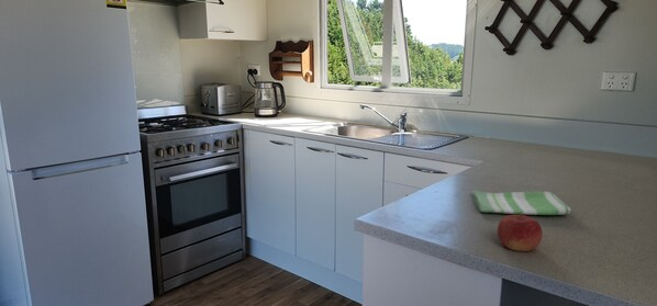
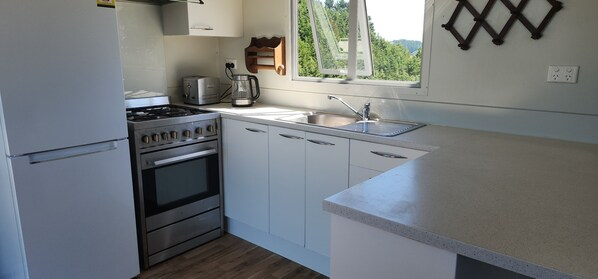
- fruit [497,213,544,252]
- dish towel [471,189,572,216]
